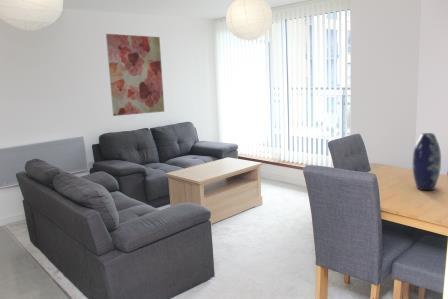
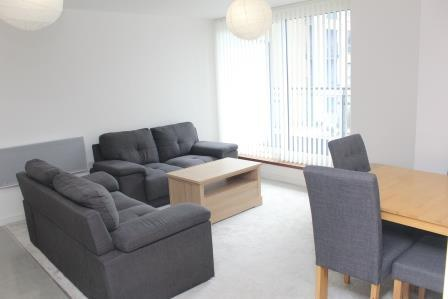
- vase [411,132,442,191]
- wall art [105,33,165,117]
